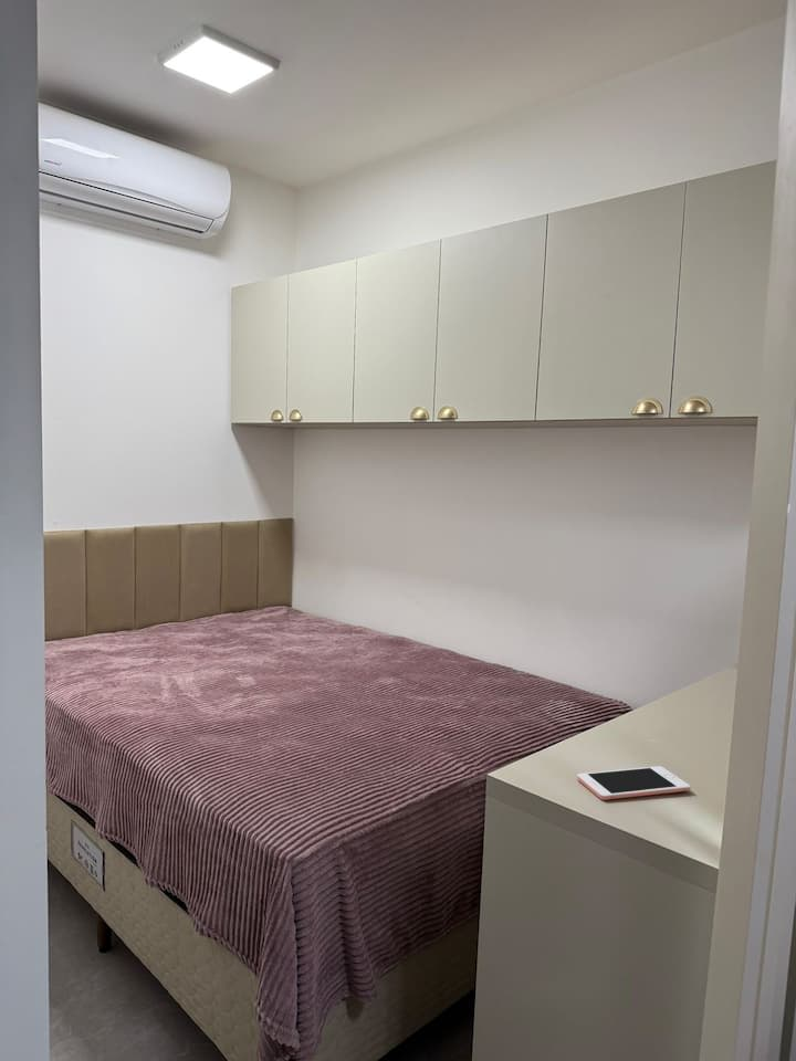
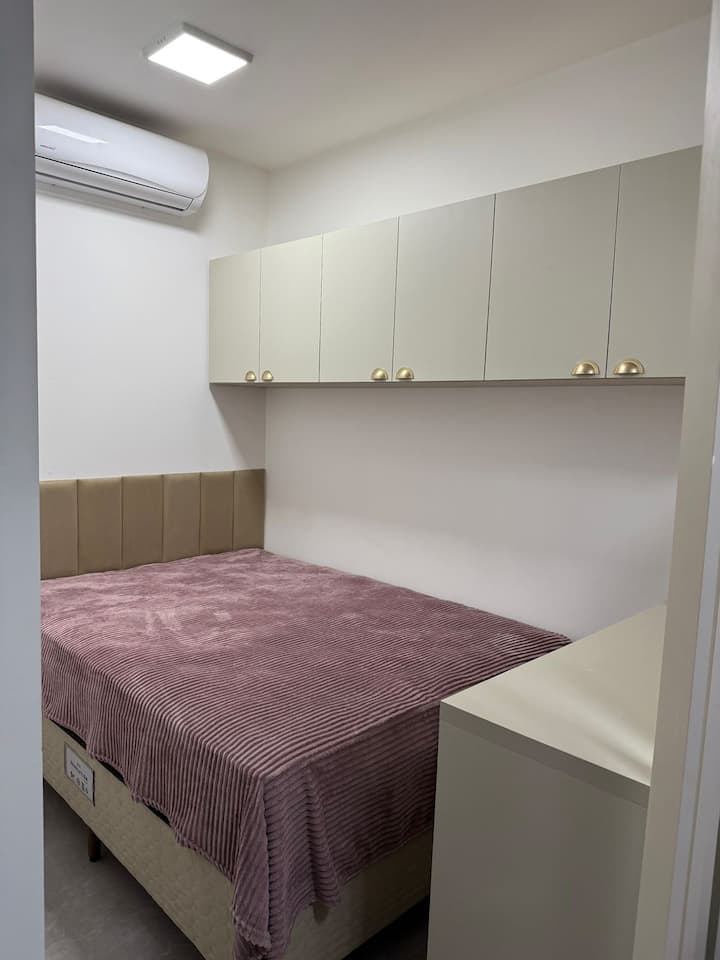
- cell phone [576,765,692,801]
